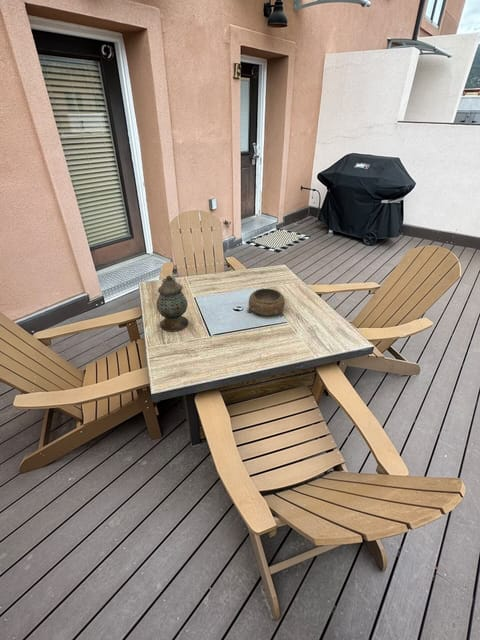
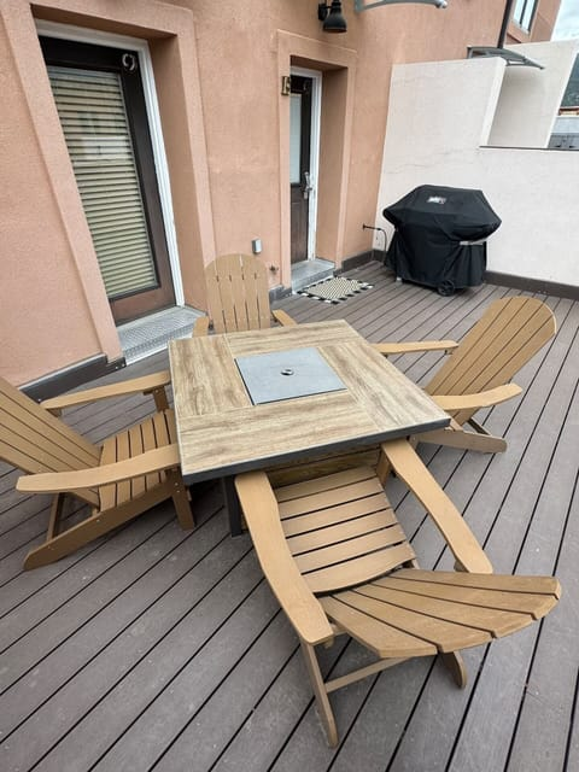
- lantern [155,275,189,333]
- decorative bowl [246,288,286,317]
